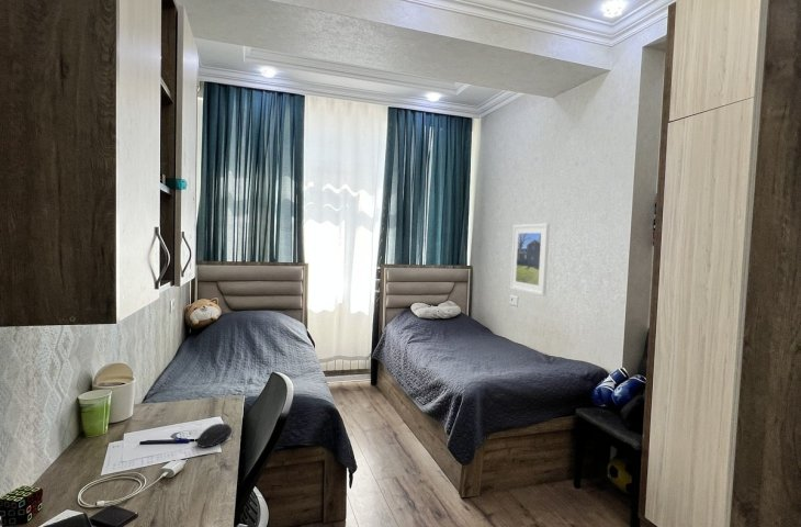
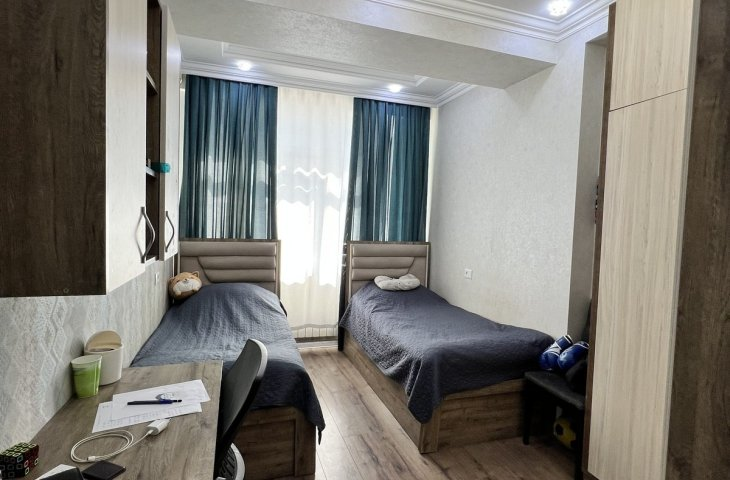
- computer mouse [195,423,233,449]
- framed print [509,222,551,296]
